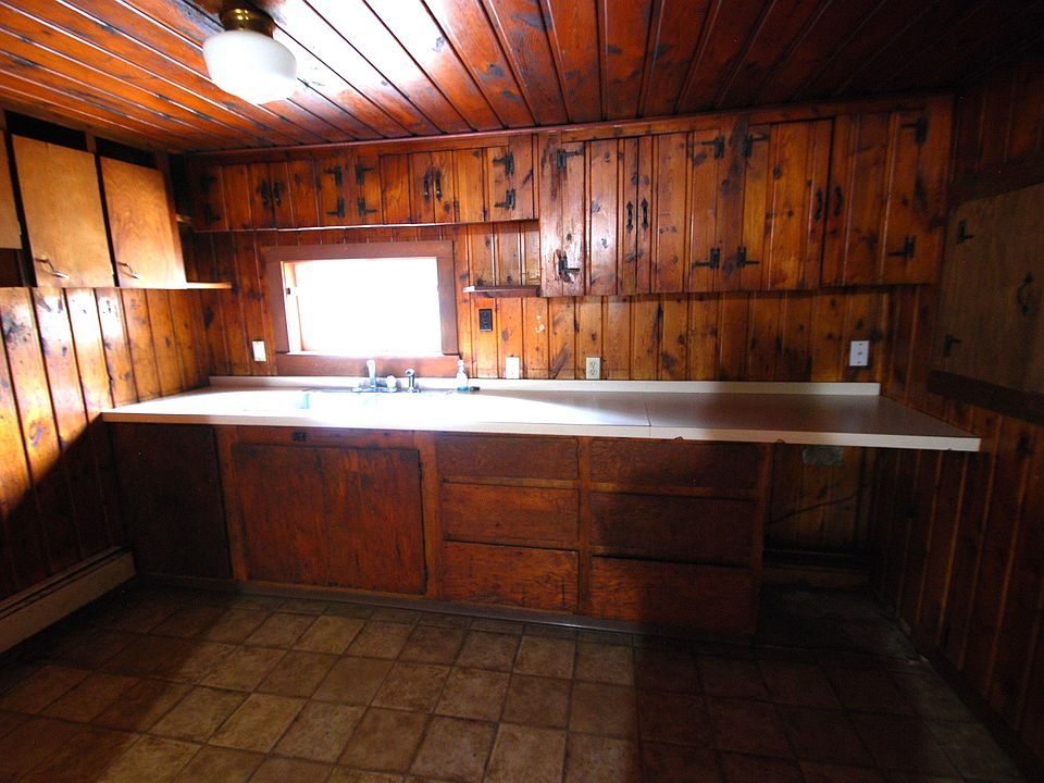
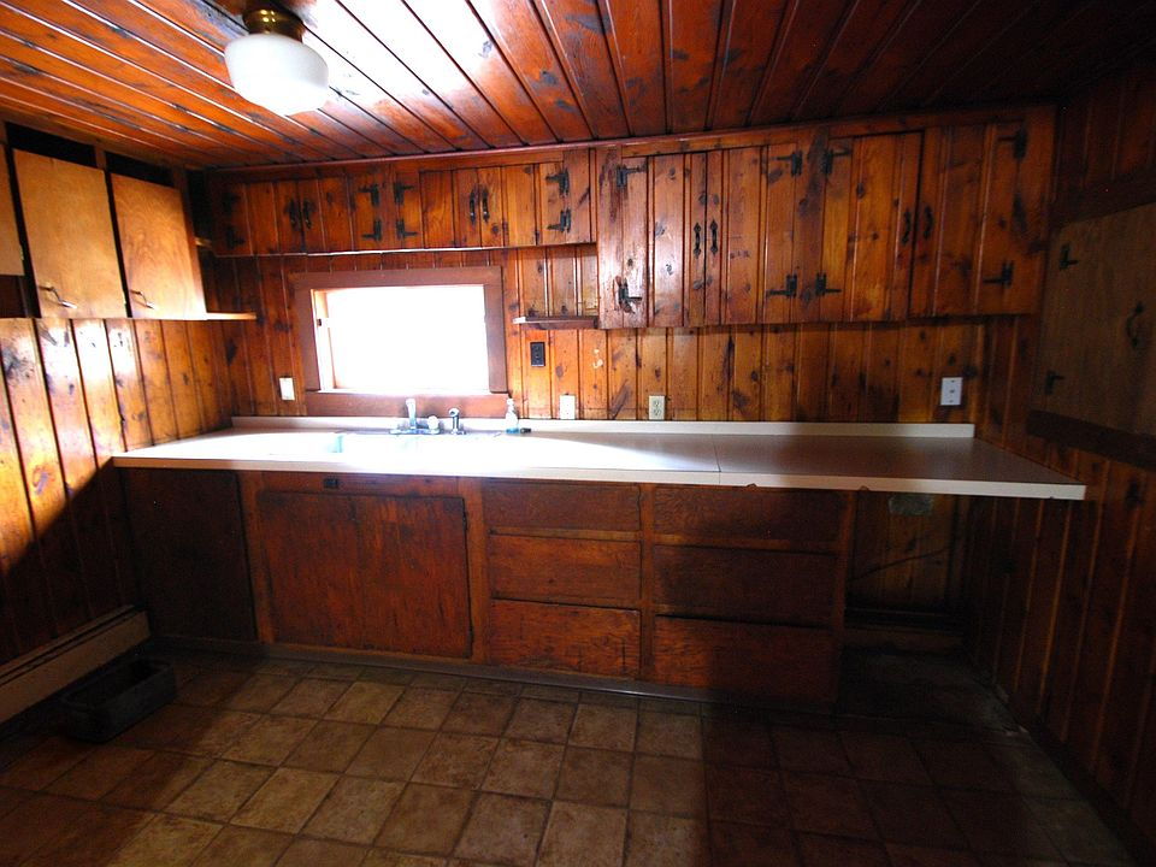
+ storage bin [59,655,179,743]
